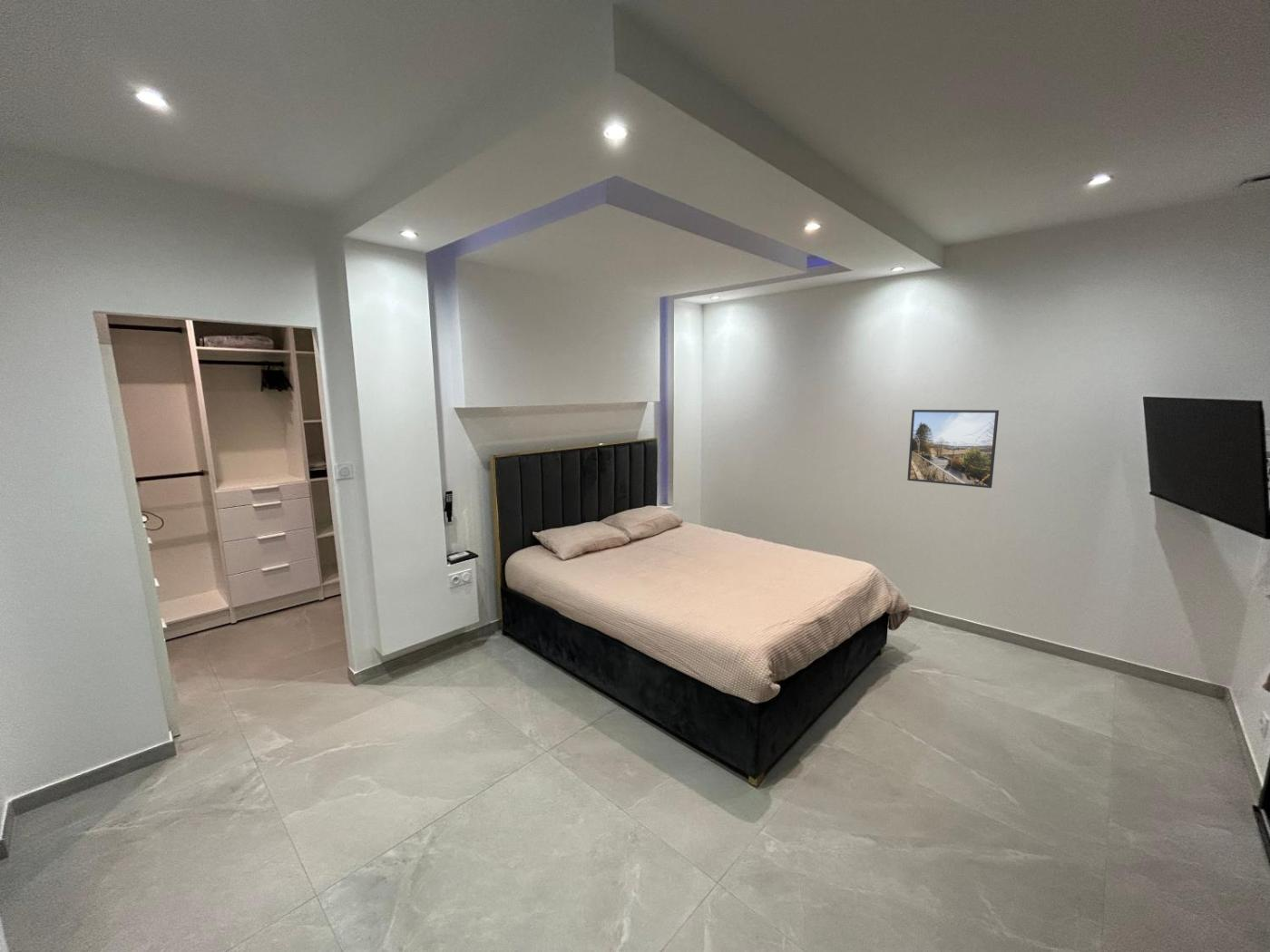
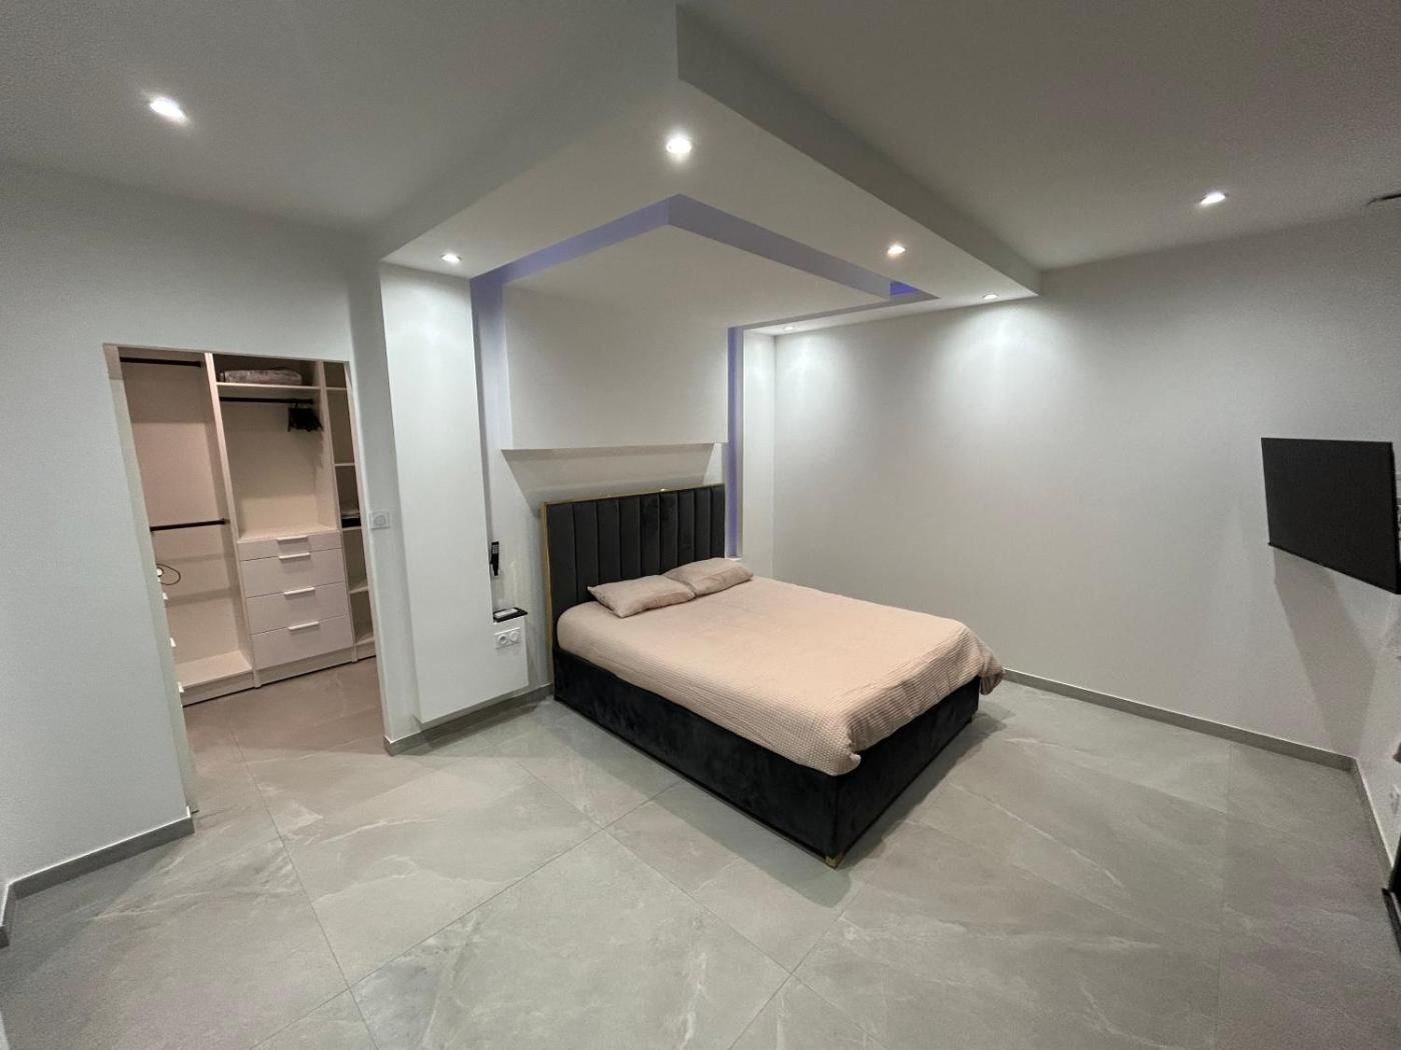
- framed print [906,409,1000,489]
